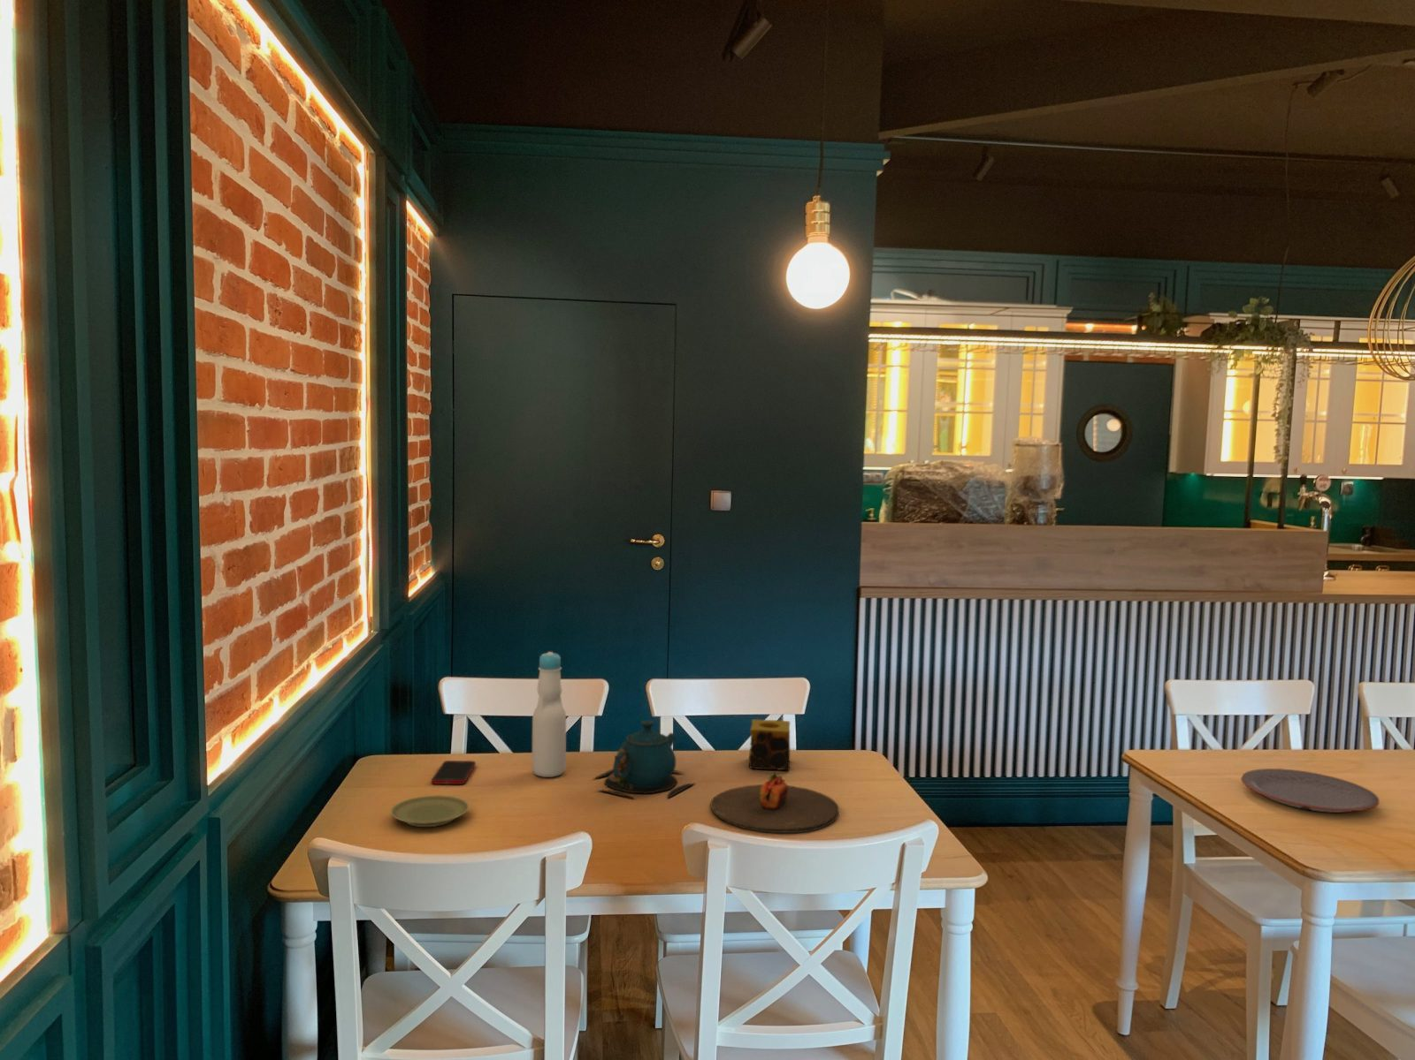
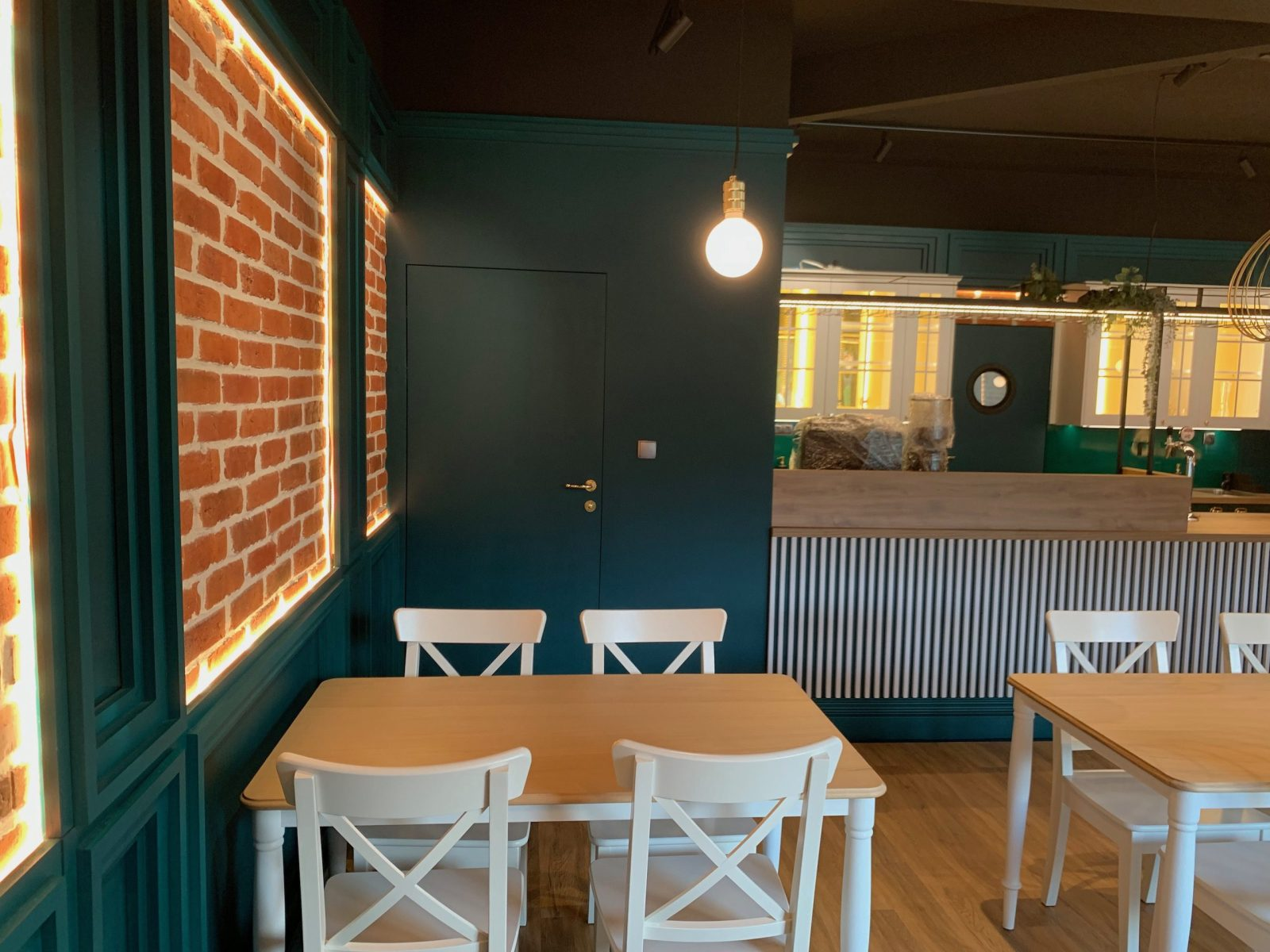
- bottle [531,651,567,778]
- plate [710,772,840,834]
- teapot [594,719,695,799]
- plate [1240,767,1379,814]
- plate [390,794,470,827]
- candle [749,718,791,772]
- cell phone [431,759,477,785]
